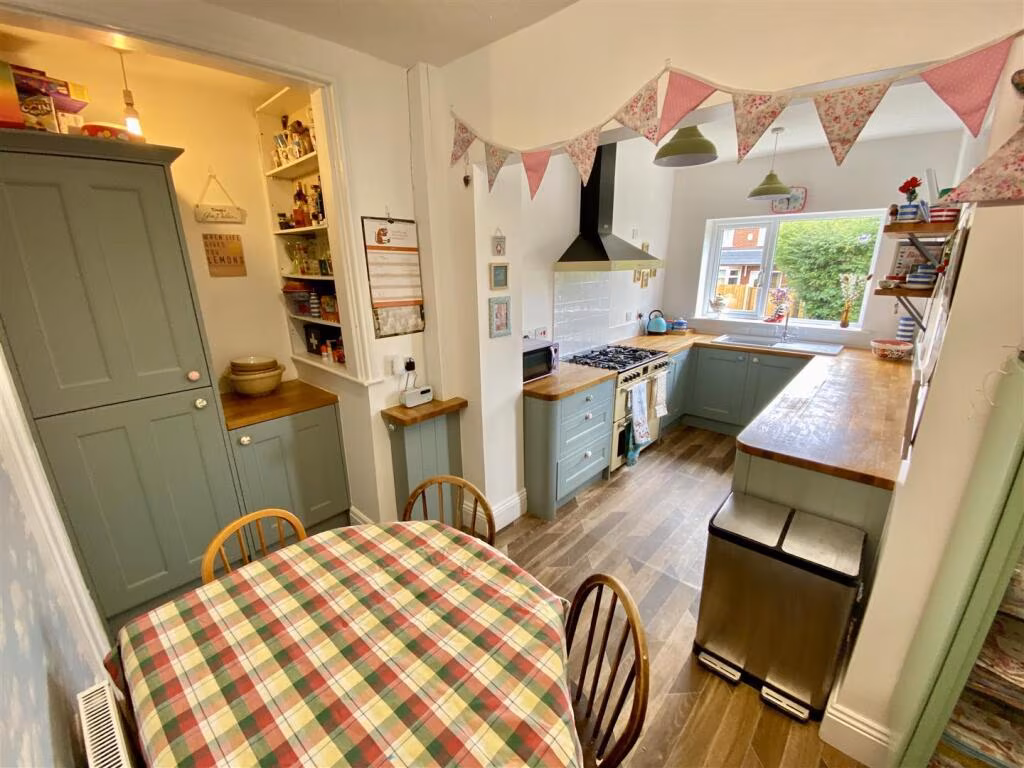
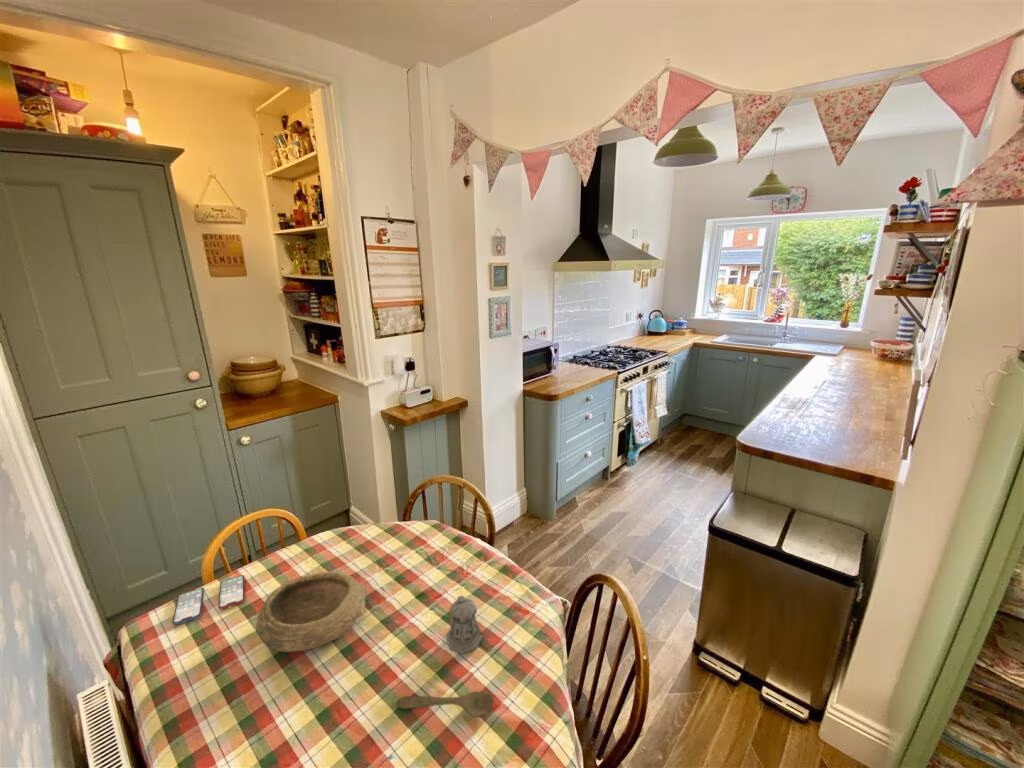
+ smartphone [172,574,245,626]
+ bowl [255,571,368,653]
+ spoon [395,691,495,718]
+ pepper shaker [445,595,483,655]
